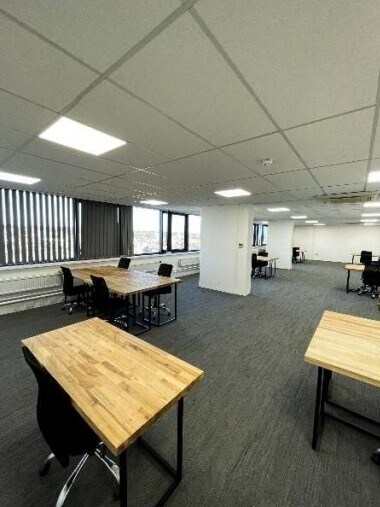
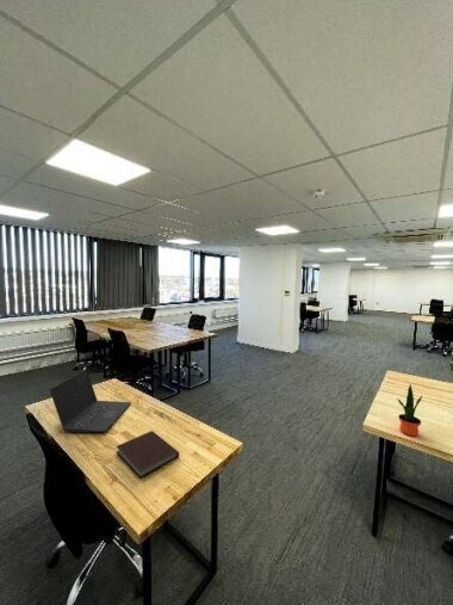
+ potted plant [396,383,423,438]
+ notebook [116,430,180,480]
+ laptop [48,368,132,433]
